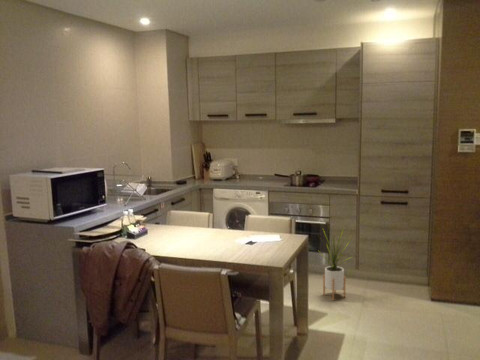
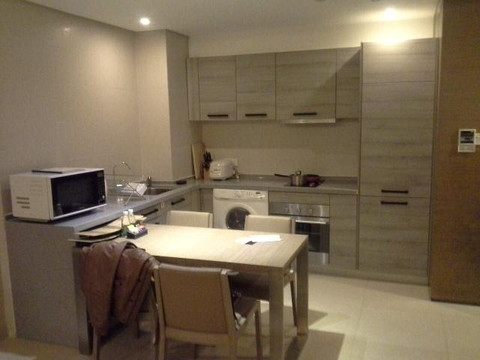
- house plant [317,222,354,301]
